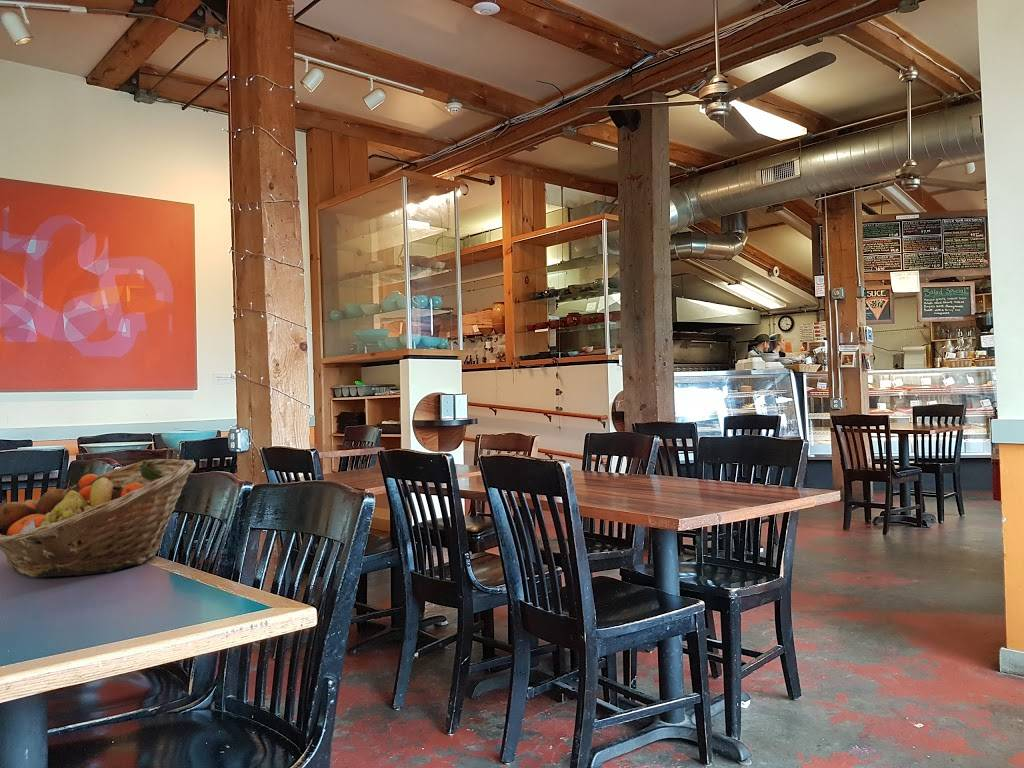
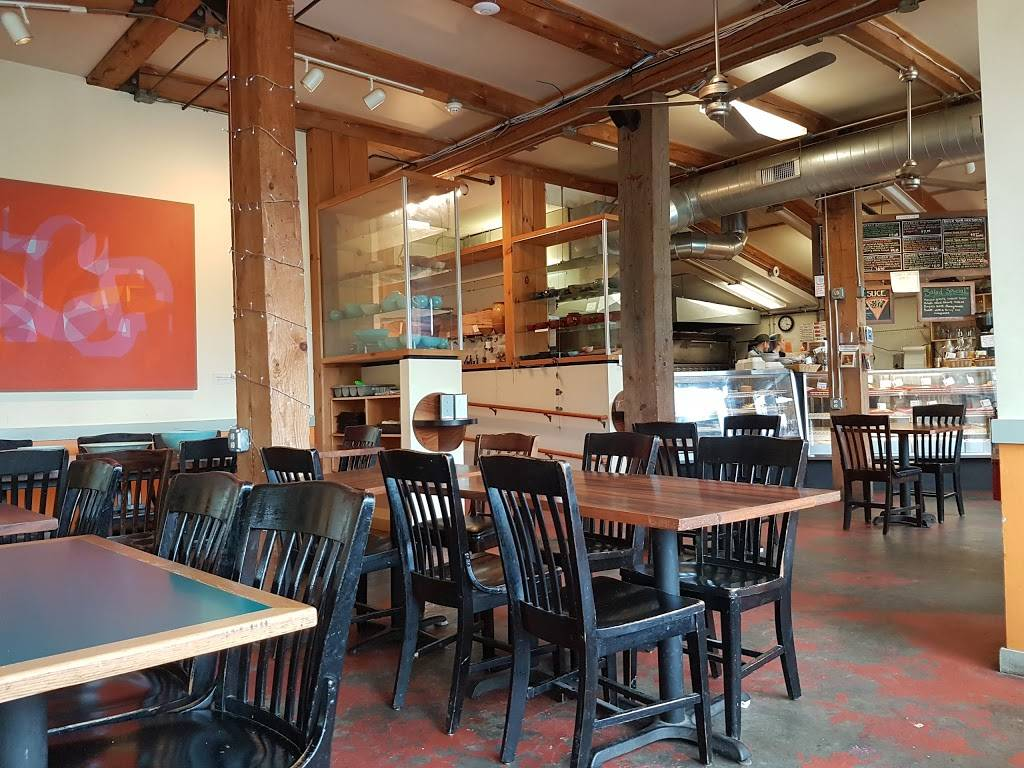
- fruit basket [0,458,197,578]
